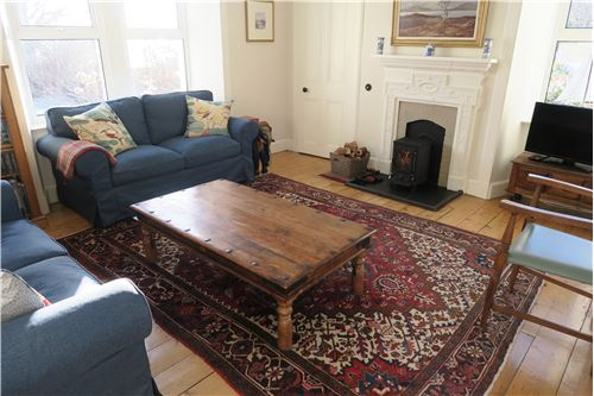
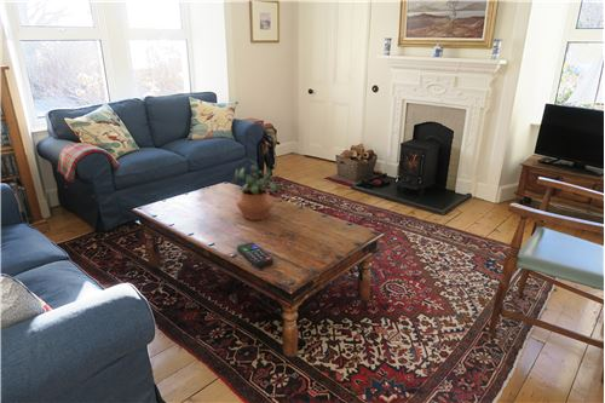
+ potted plant [234,163,281,221]
+ remote control [236,241,273,269]
